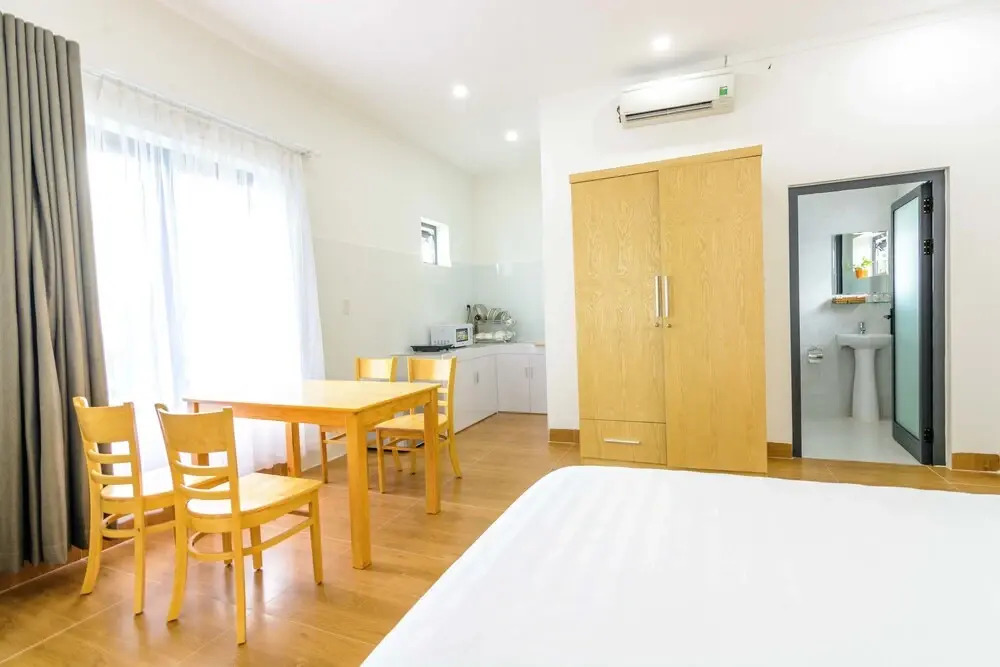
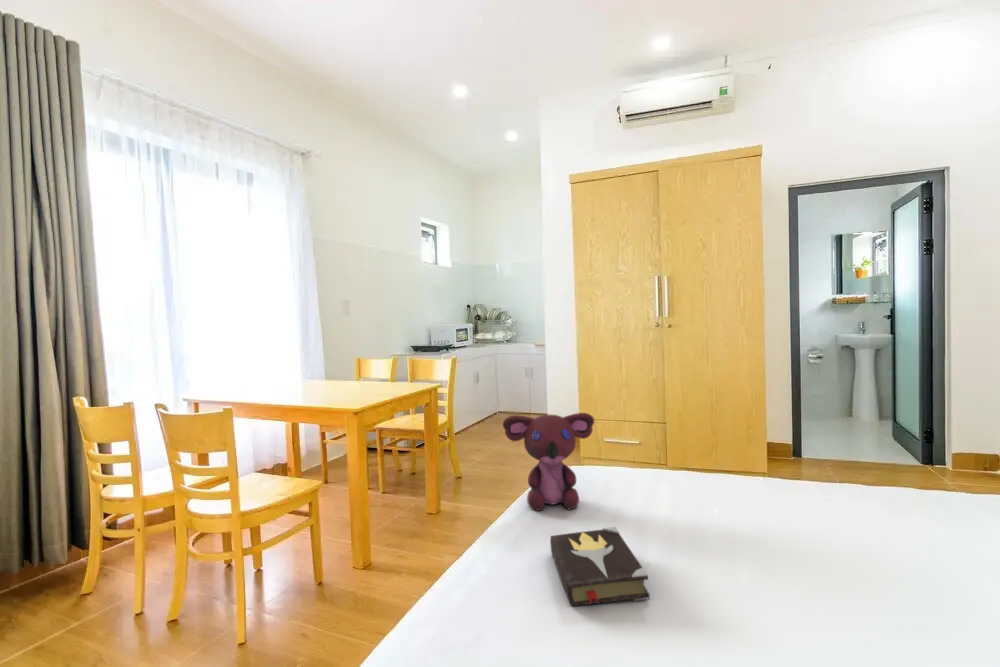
+ teddy bear [502,412,595,512]
+ hardback book [549,526,651,607]
